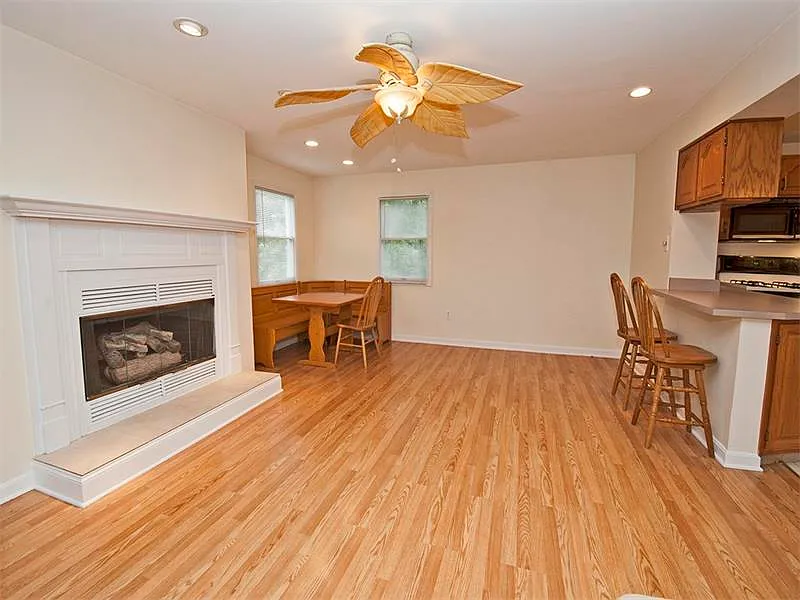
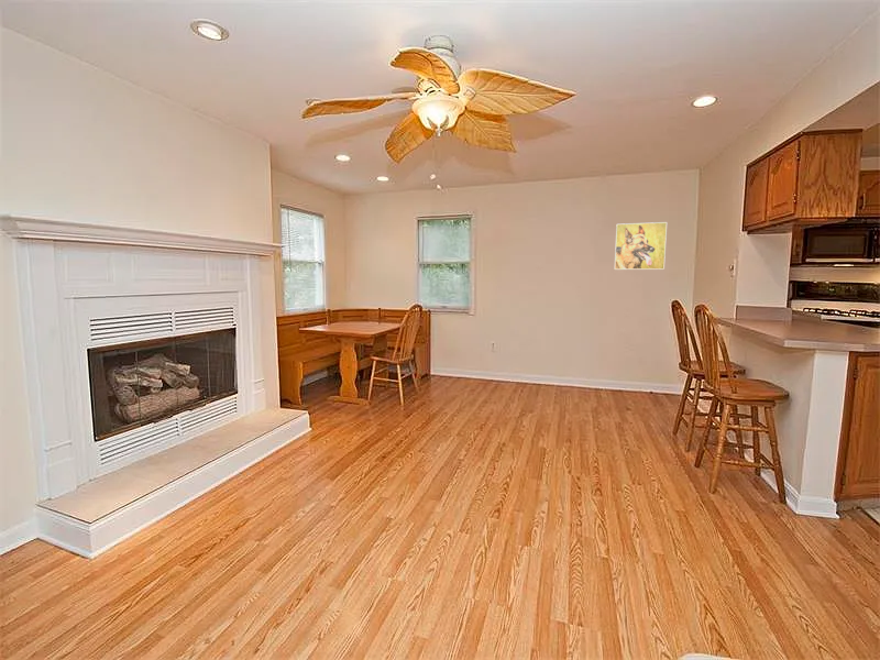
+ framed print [614,221,668,271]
